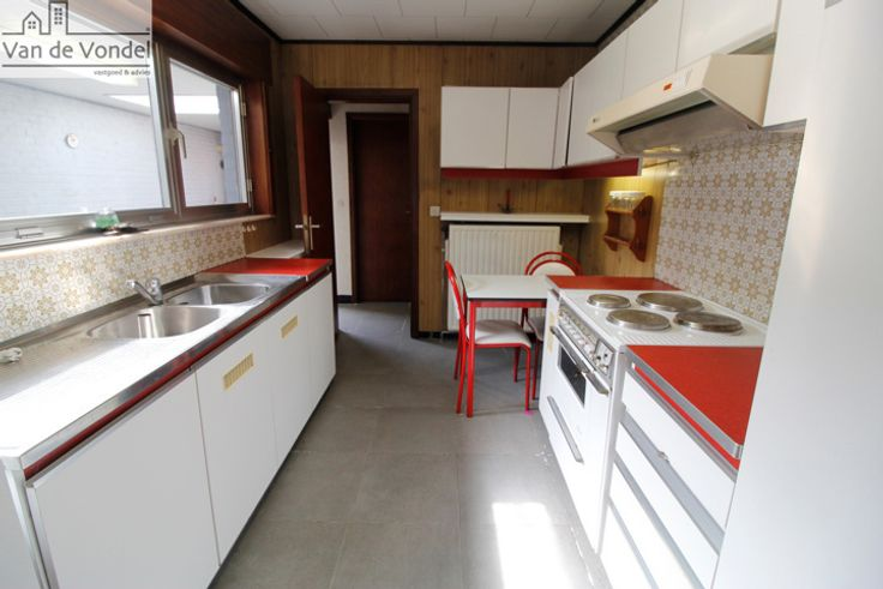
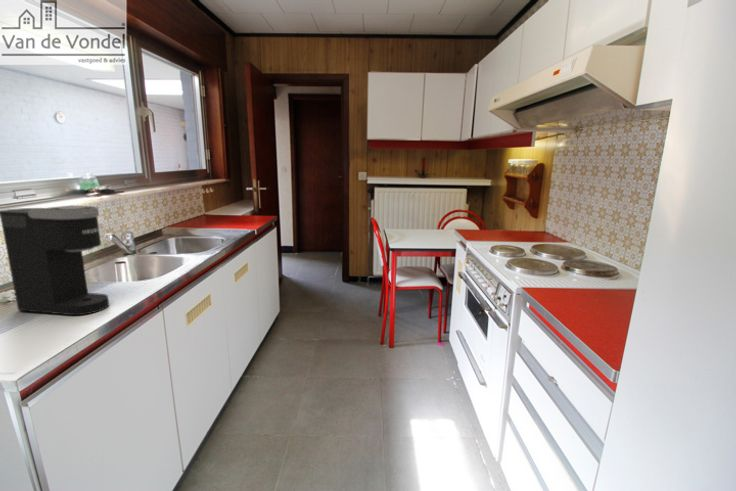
+ coffee maker [0,205,110,316]
